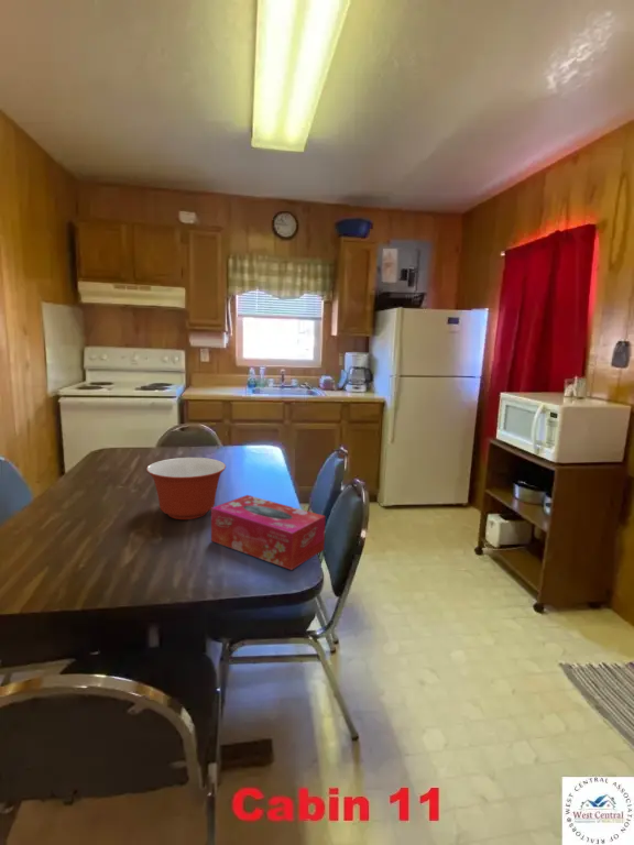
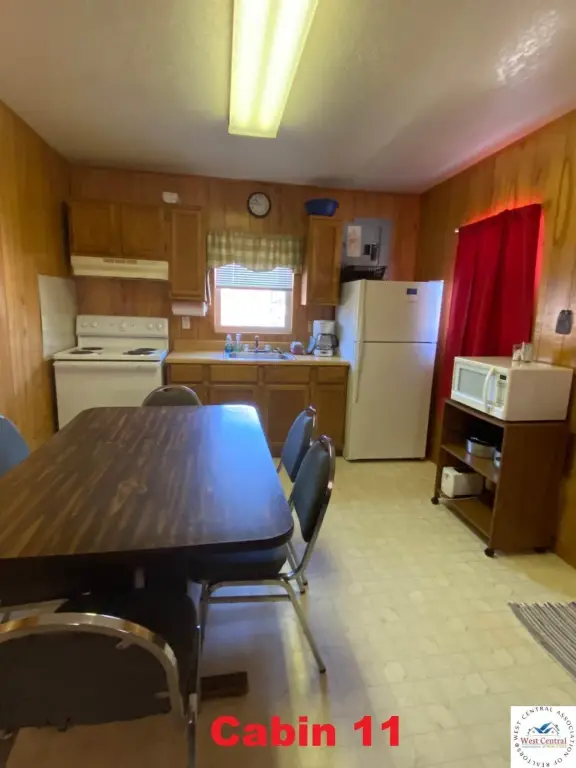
- tissue box [210,494,326,571]
- mixing bowl [145,457,227,520]
